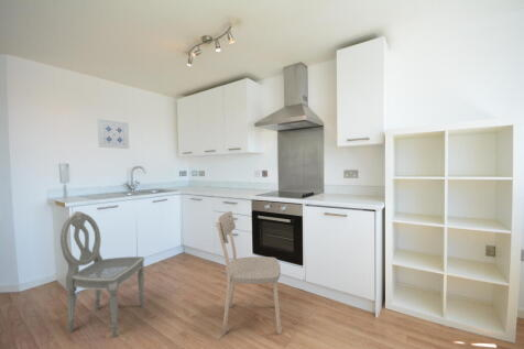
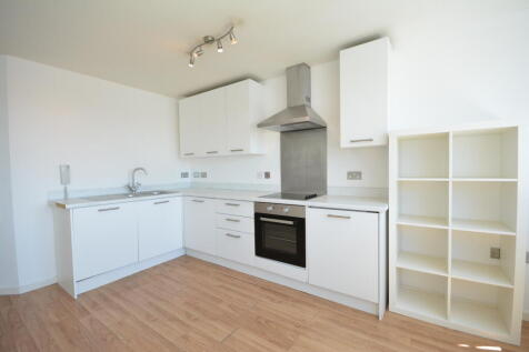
- dining chair [215,210,282,336]
- wall art [97,118,130,150]
- dining chair [59,210,145,339]
